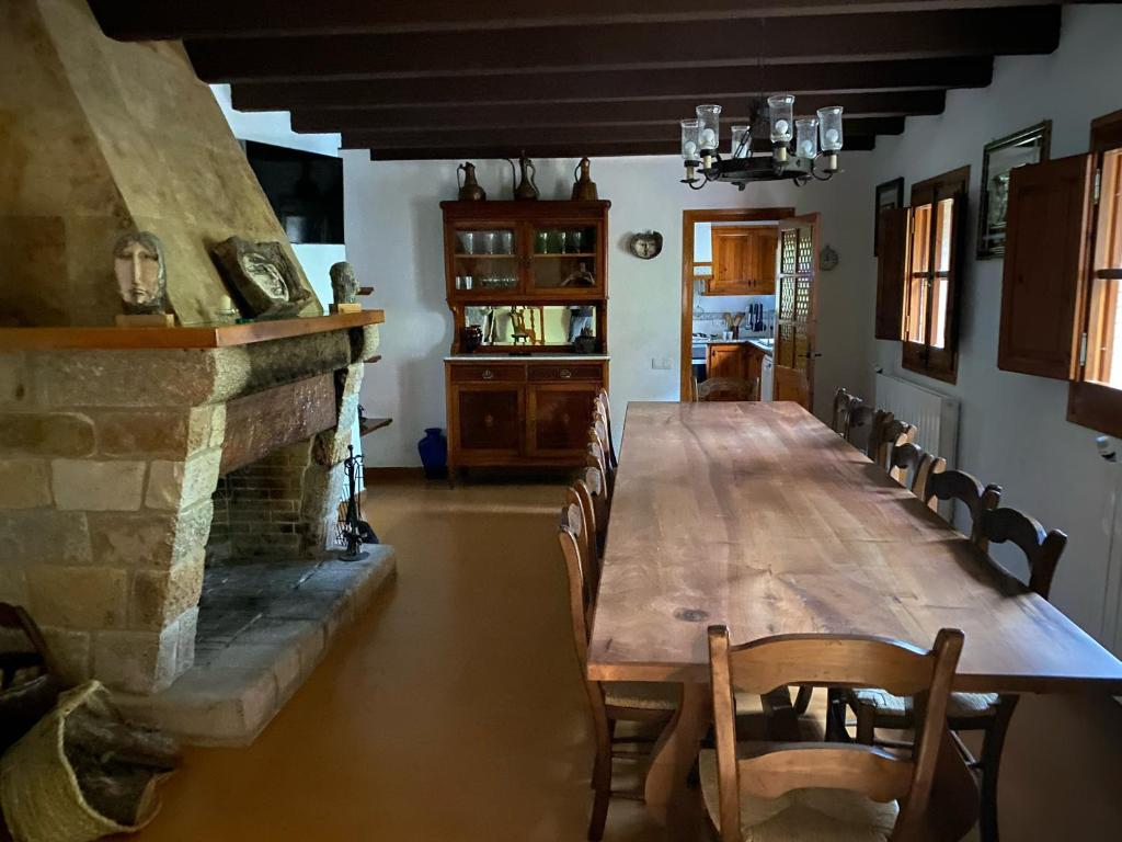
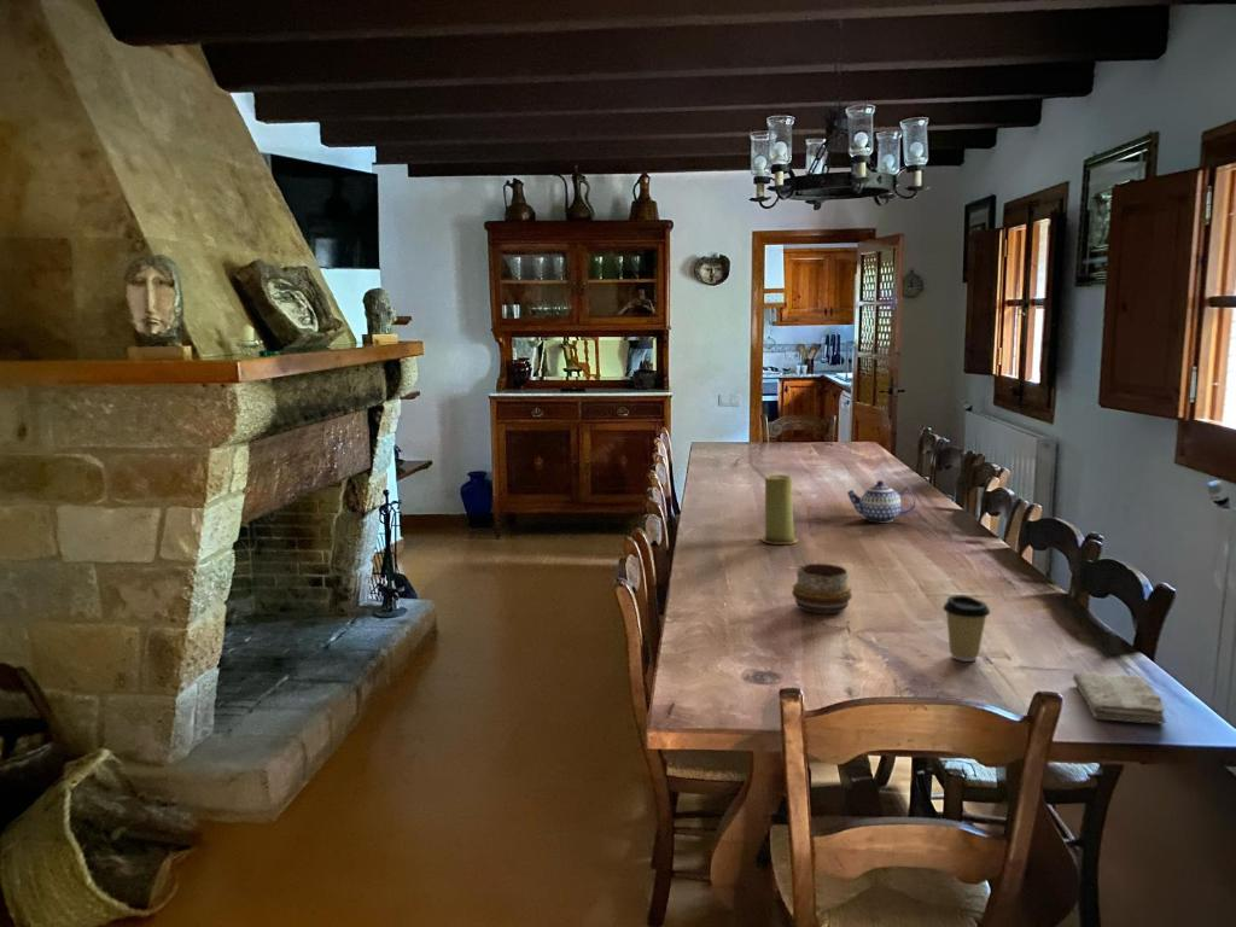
+ teapot [846,479,916,523]
+ coffee cup [941,594,991,663]
+ candle [759,473,799,546]
+ washcloth [1072,671,1167,724]
+ decorative bowl [791,562,853,614]
